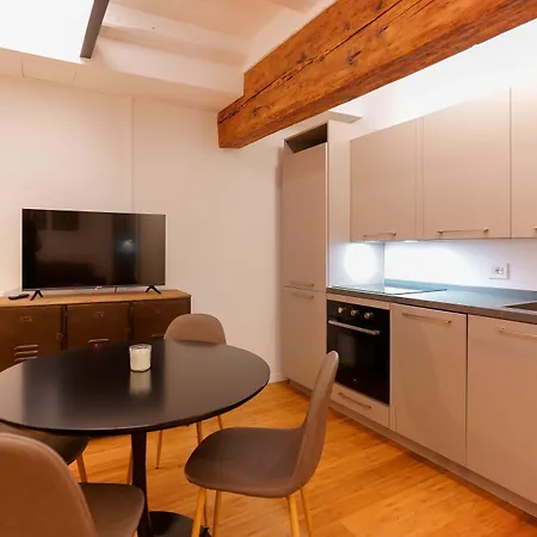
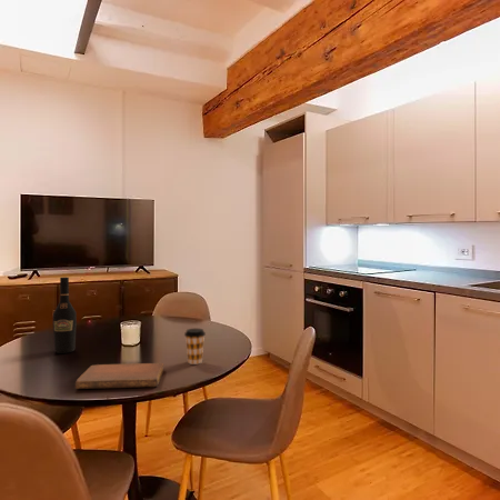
+ coffee cup [183,328,207,366]
+ wine bottle [52,277,78,354]
+ notebook [74,362,164,390]
